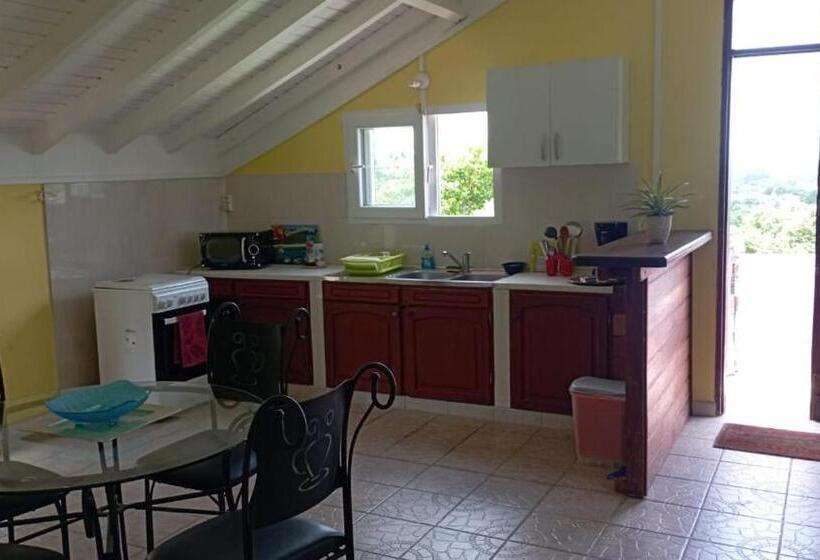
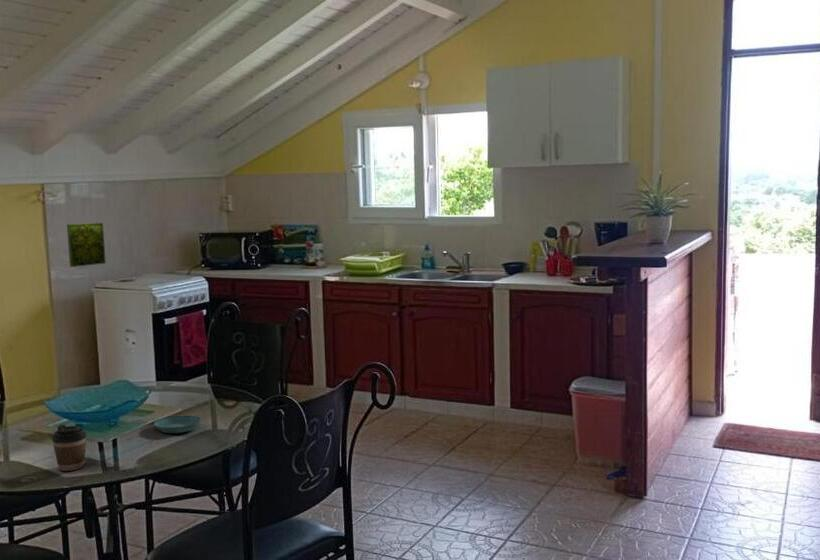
+ coffee cup [51,424,87,472]
+ saucer [153,414,203,434]
+ decorative tile [66,222,107,268]
